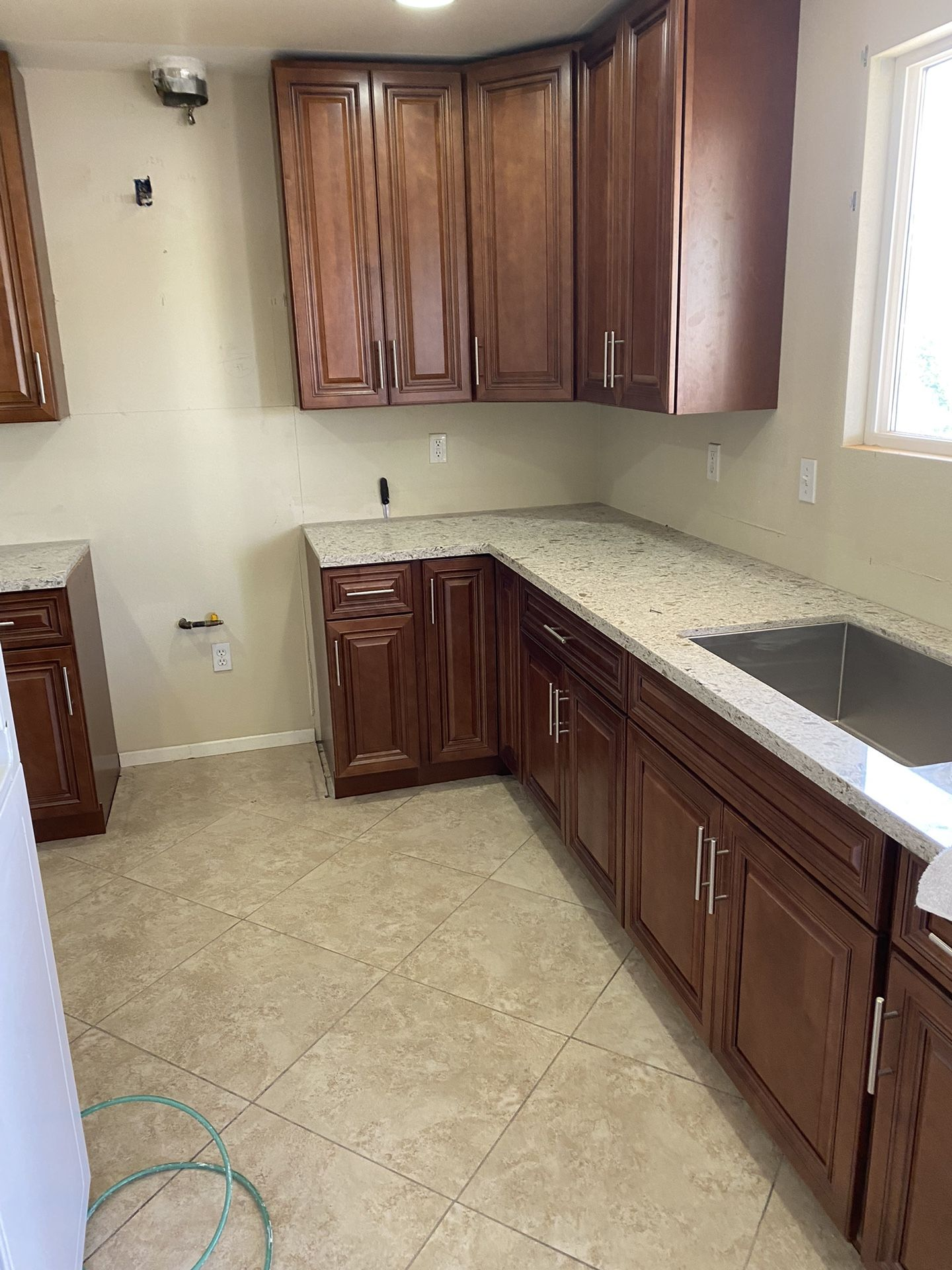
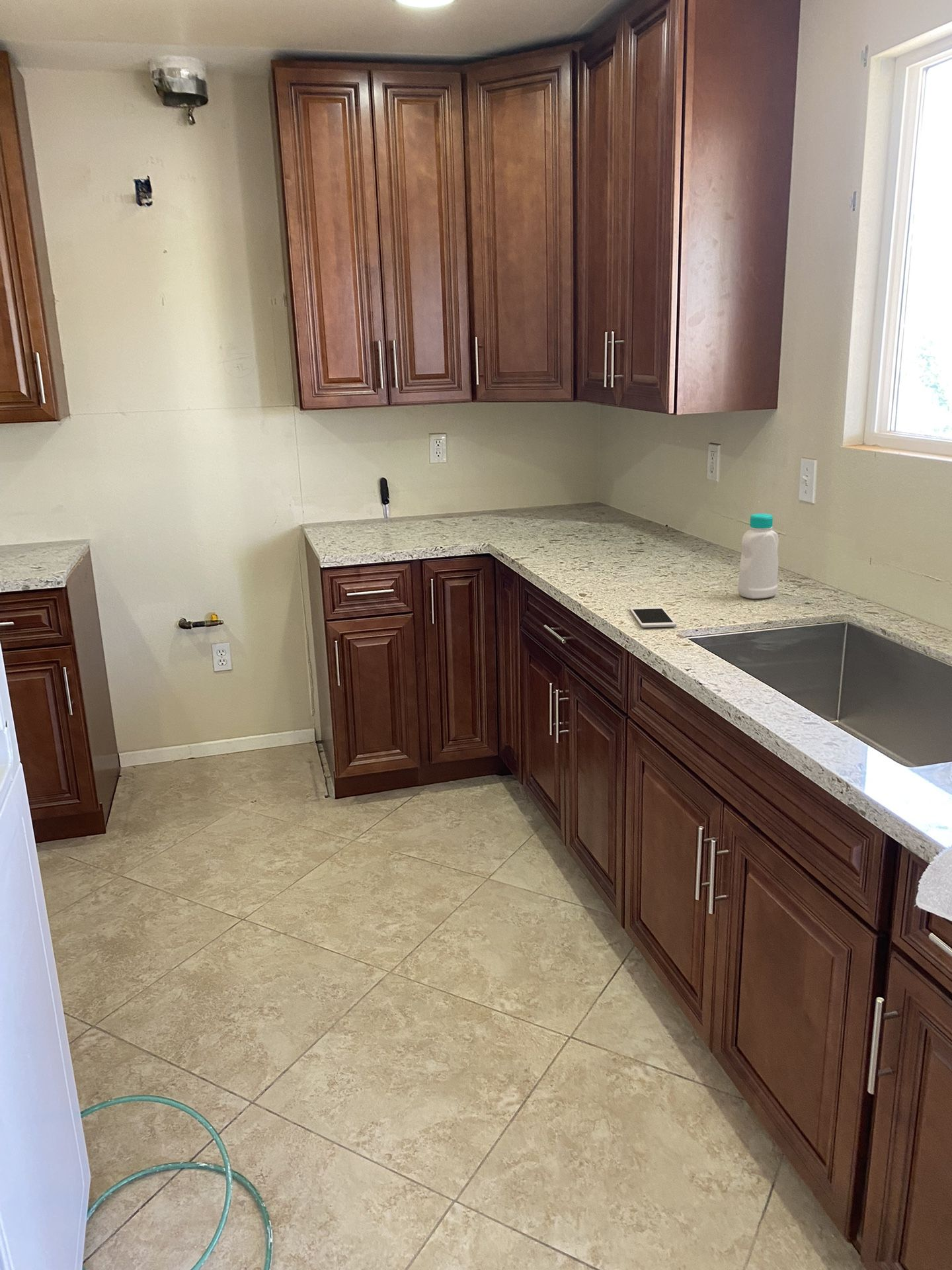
+ bottle [737,513,779,599]
+ cell phone [629,606,677,628]
